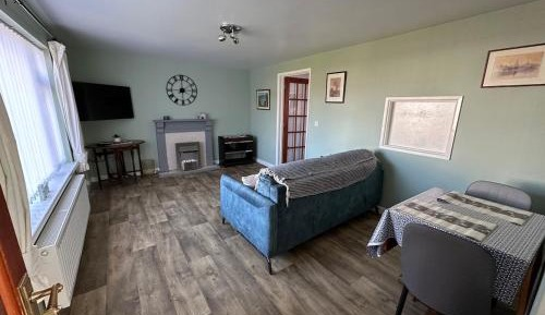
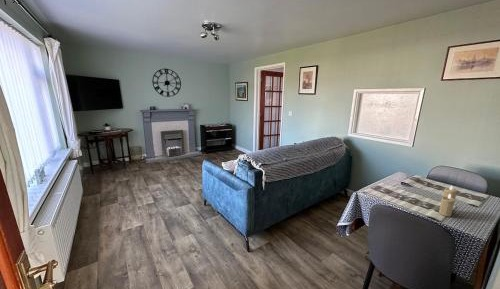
+ candle [438,184,458,217]
